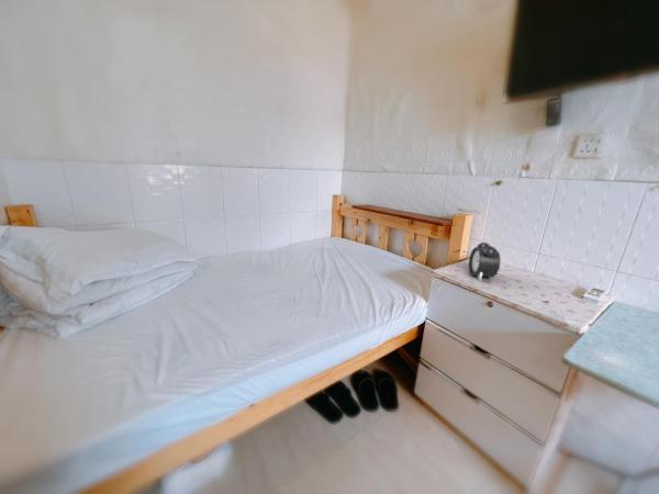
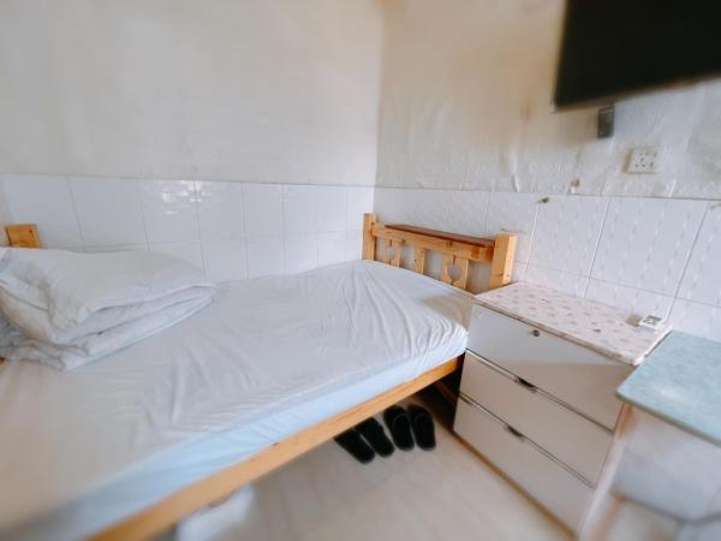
- alarm clock [468,242,502,282]
